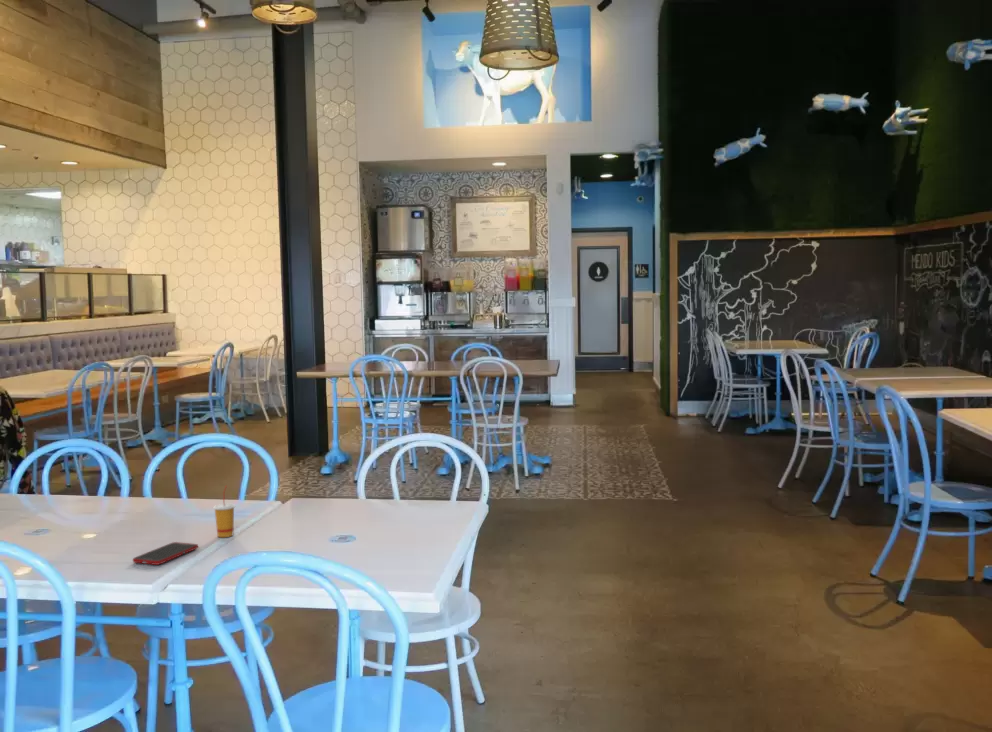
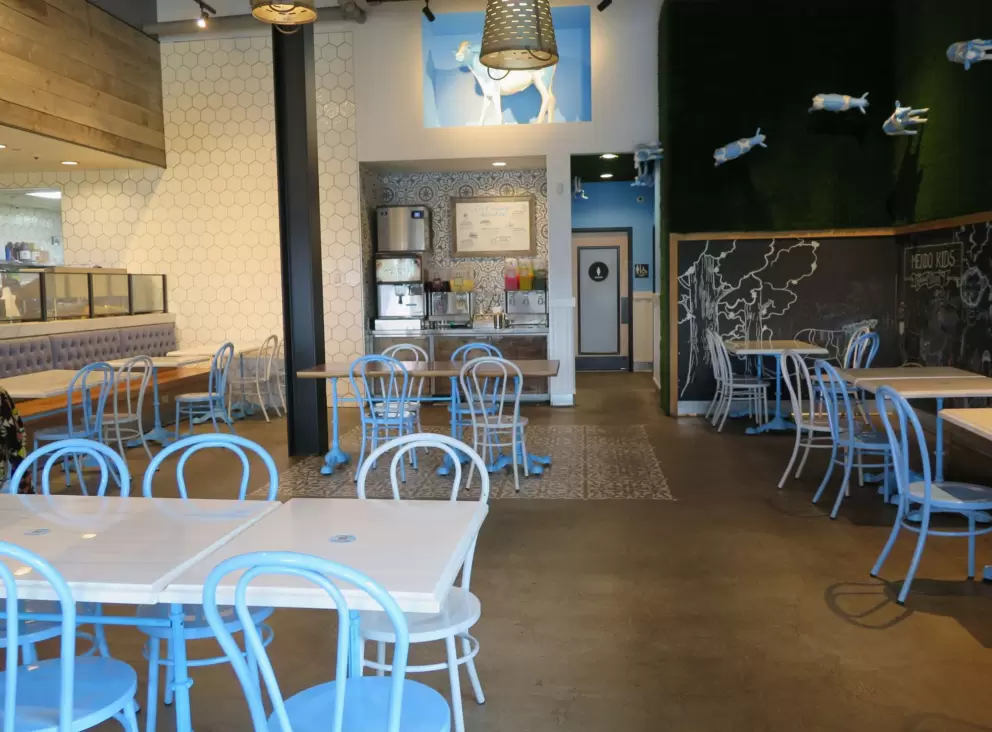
- cell phone [132,541,199,566]
- drinking cup [212,485,236,538]
